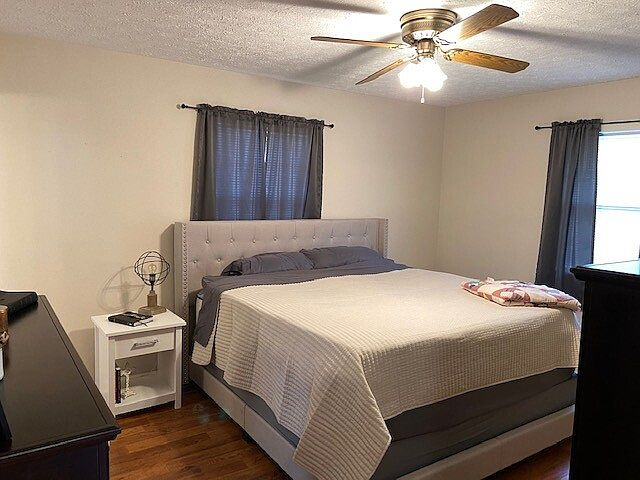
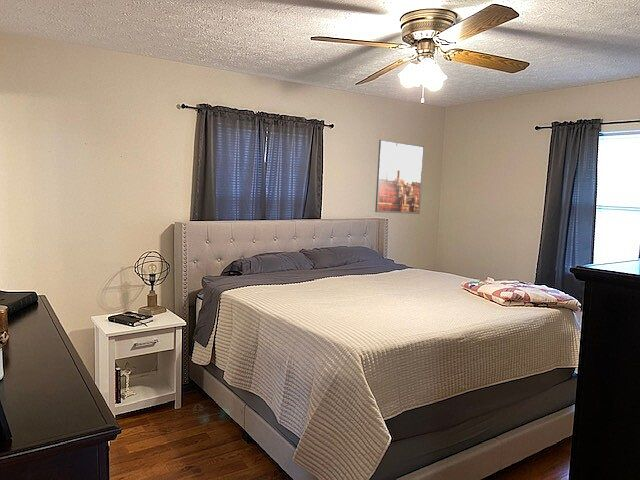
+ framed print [374,139,425,215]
